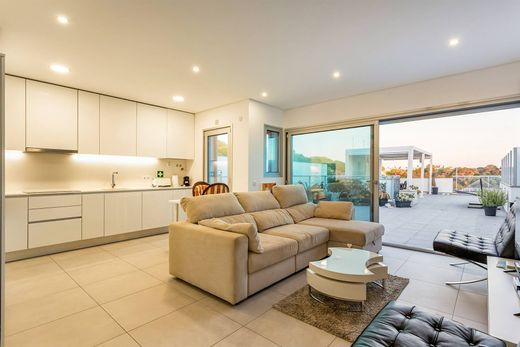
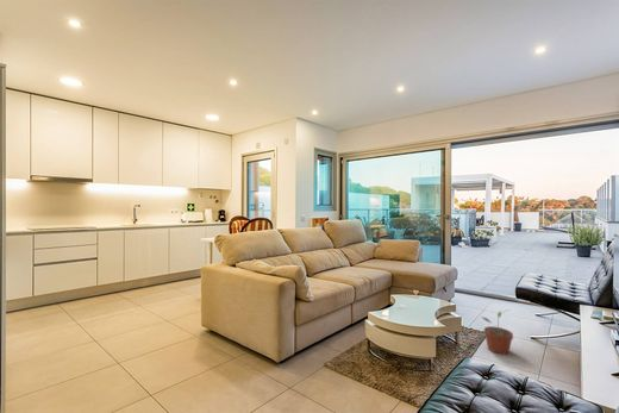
+ potted plant [480,308,514,355]
